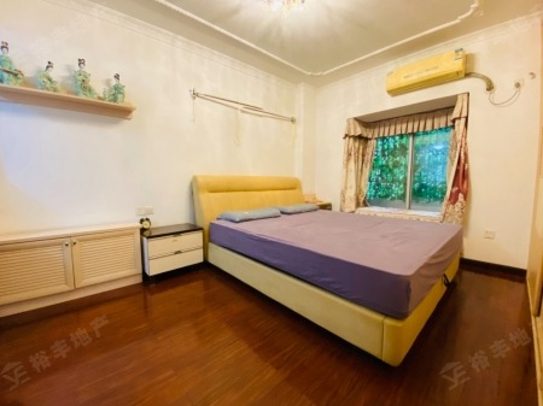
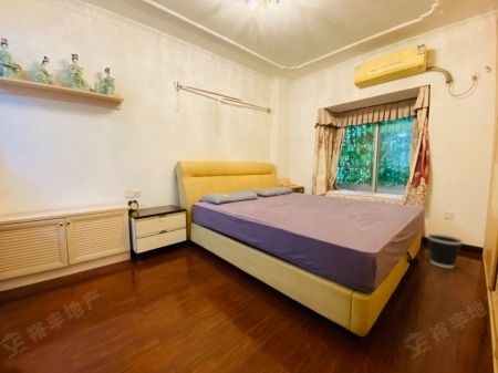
+ wastebasket [426,232,465,269]
